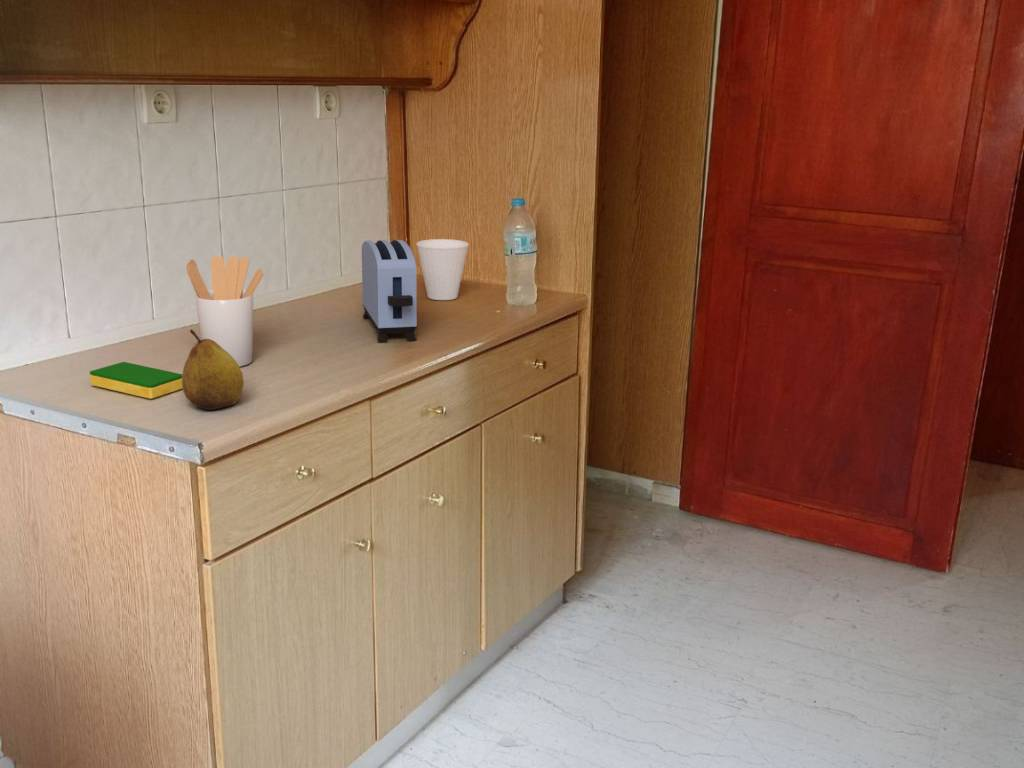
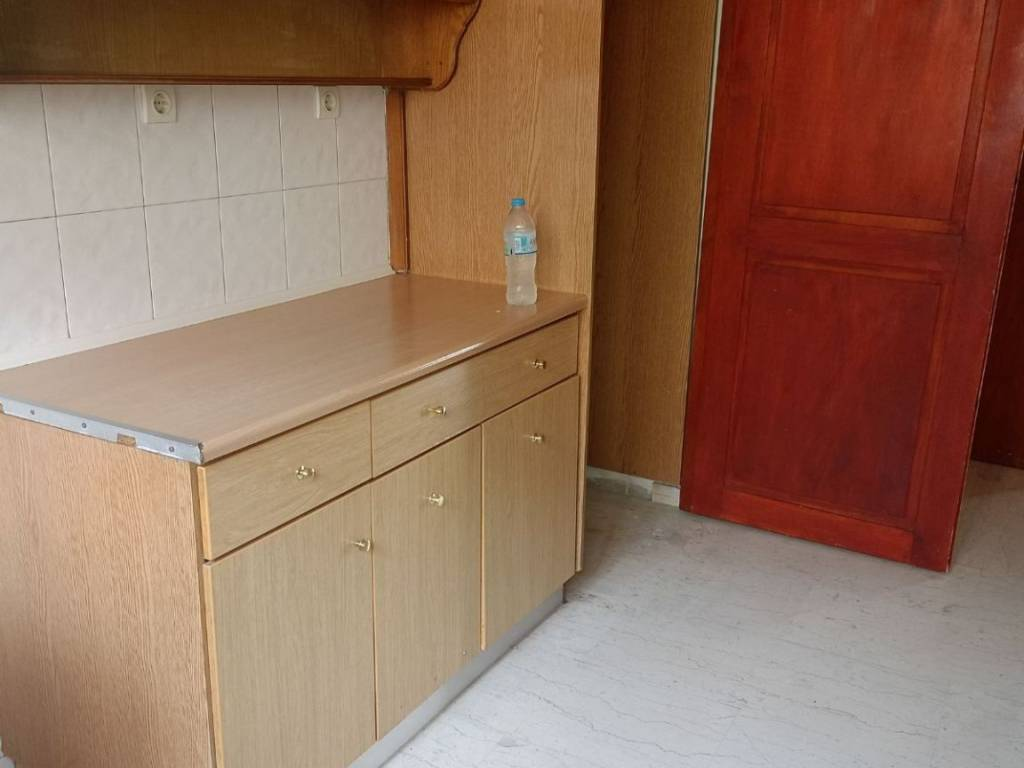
- cup [415,238,470,301]
- dish sponge [89,361,183,400]
- utensil holder [185,255,265,367]
- fruit [182,329,245,411]
- toaster [361,239,418,343]
